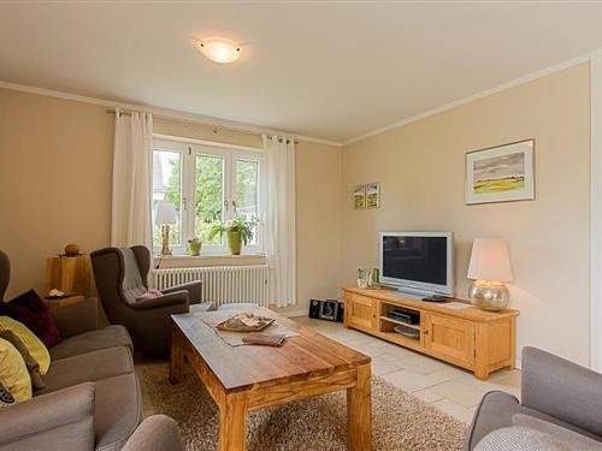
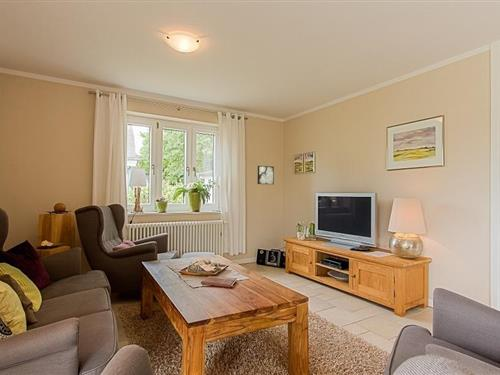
+ wall art [257,165,275,185]
